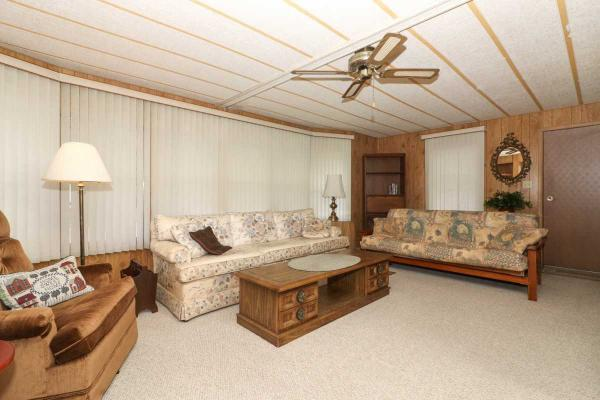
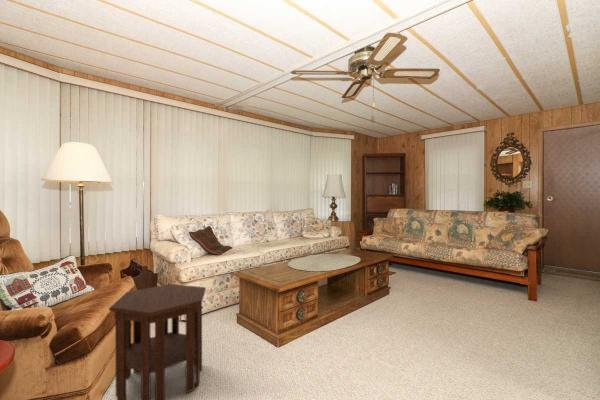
+ side table [108,283,207,400]
